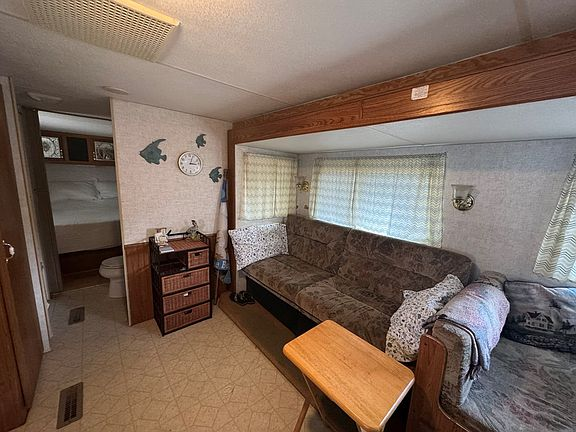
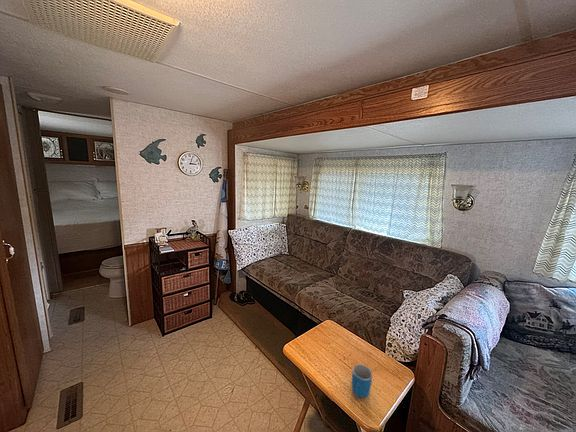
+ mug [351,363,373,399]
